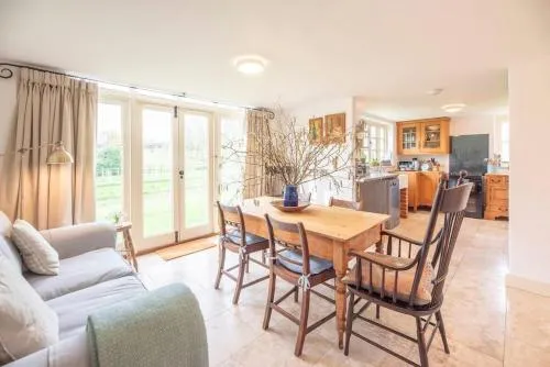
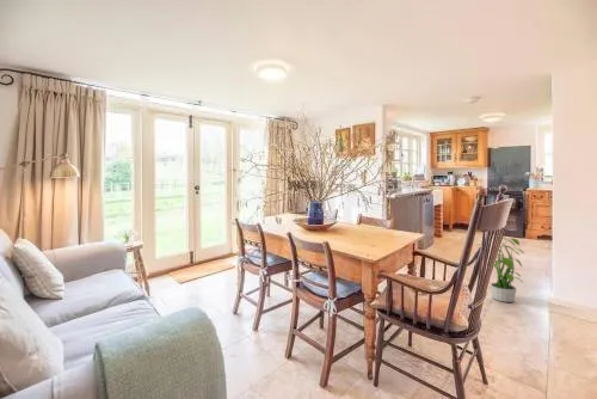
+ potted plant [476,237,525,303]
